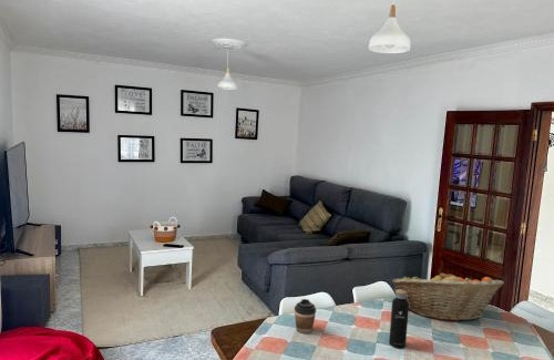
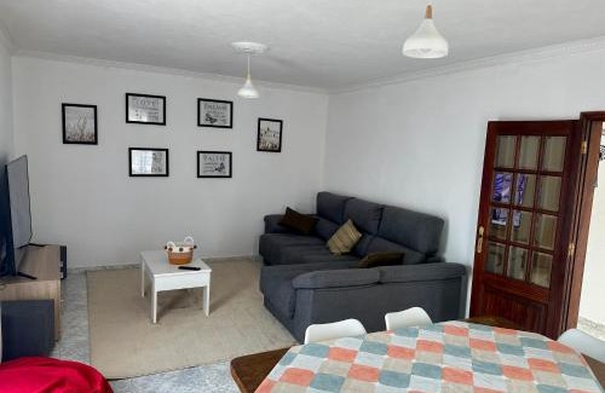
- water bottle [388,286,410,349]
- coffee cup [294,298,317,335]
- fruit basket [391,269,505,322]
